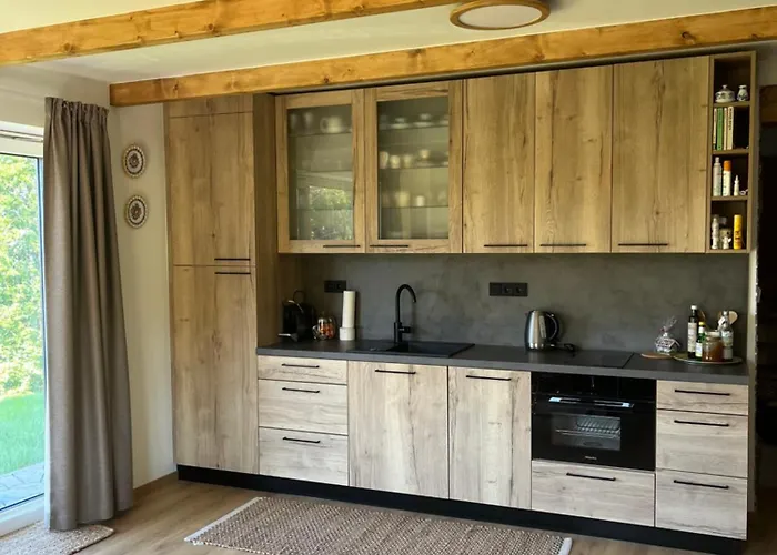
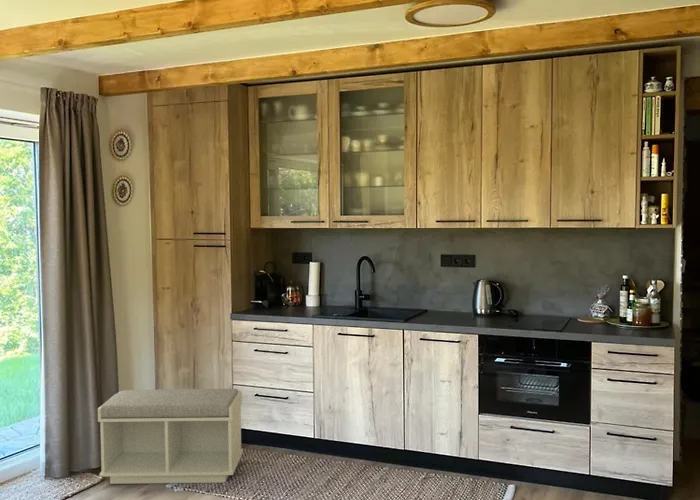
+ bench [97,388,244,485]
